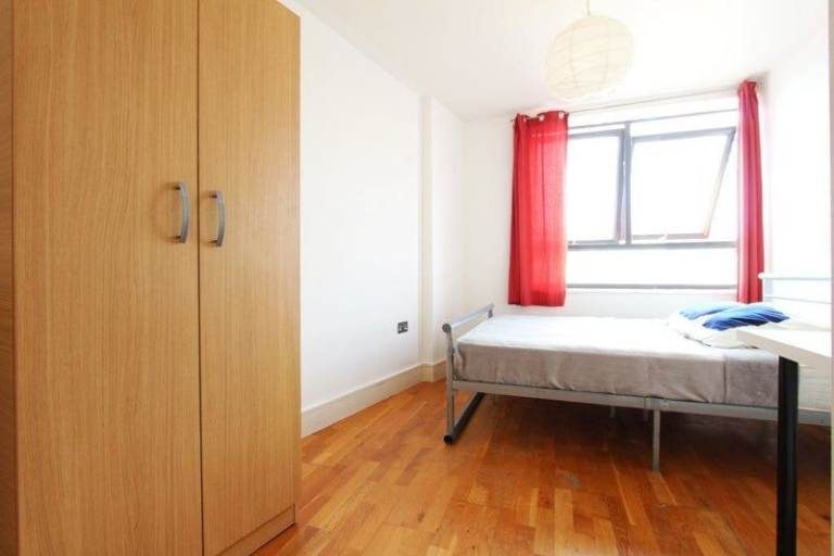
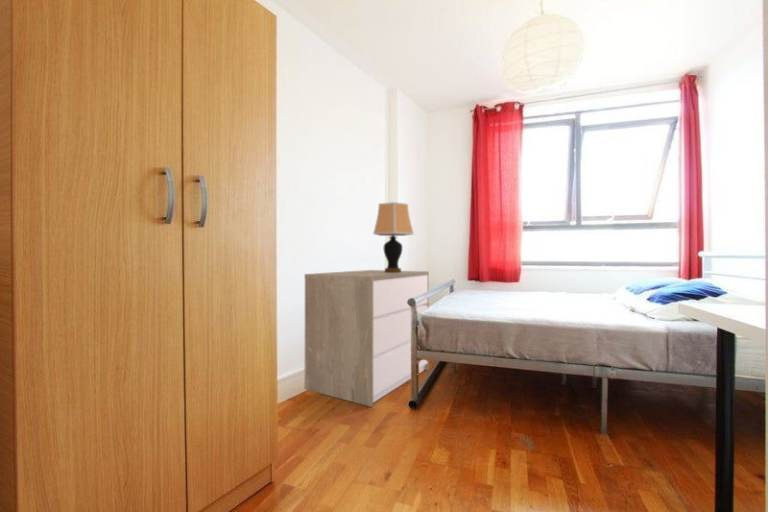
+ dresser [304,269,430,408]
+ table lamp [372,201,415,273]
